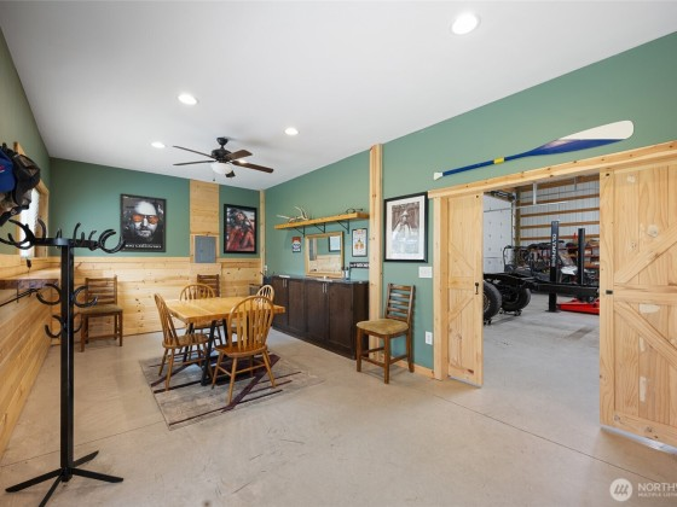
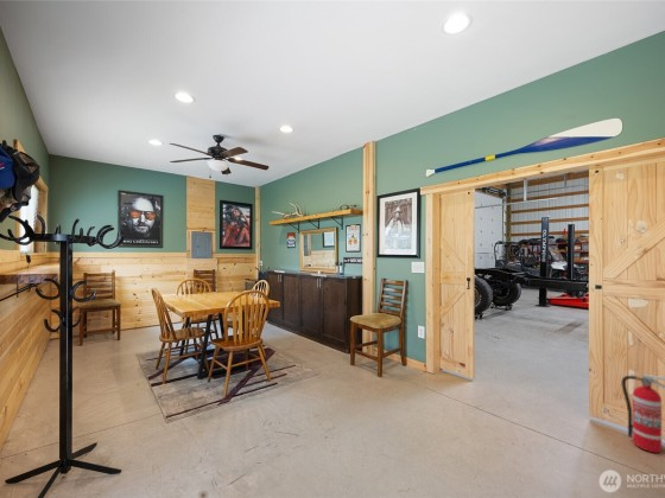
+ fire extinguisher [620,374,665,454]
